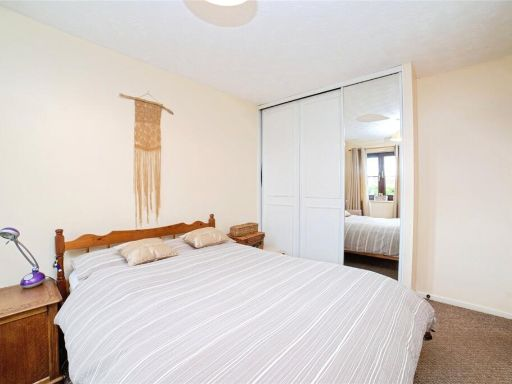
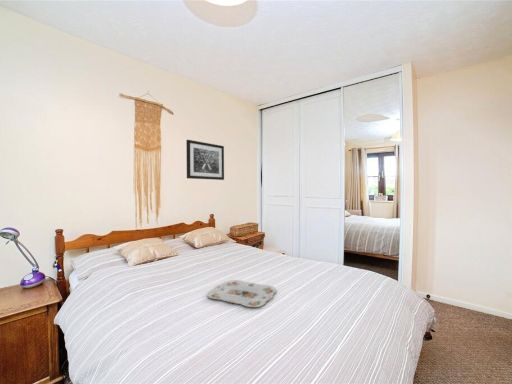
+ wall art [185,139,225,181]
+ serving tray [206,279,278,308]
